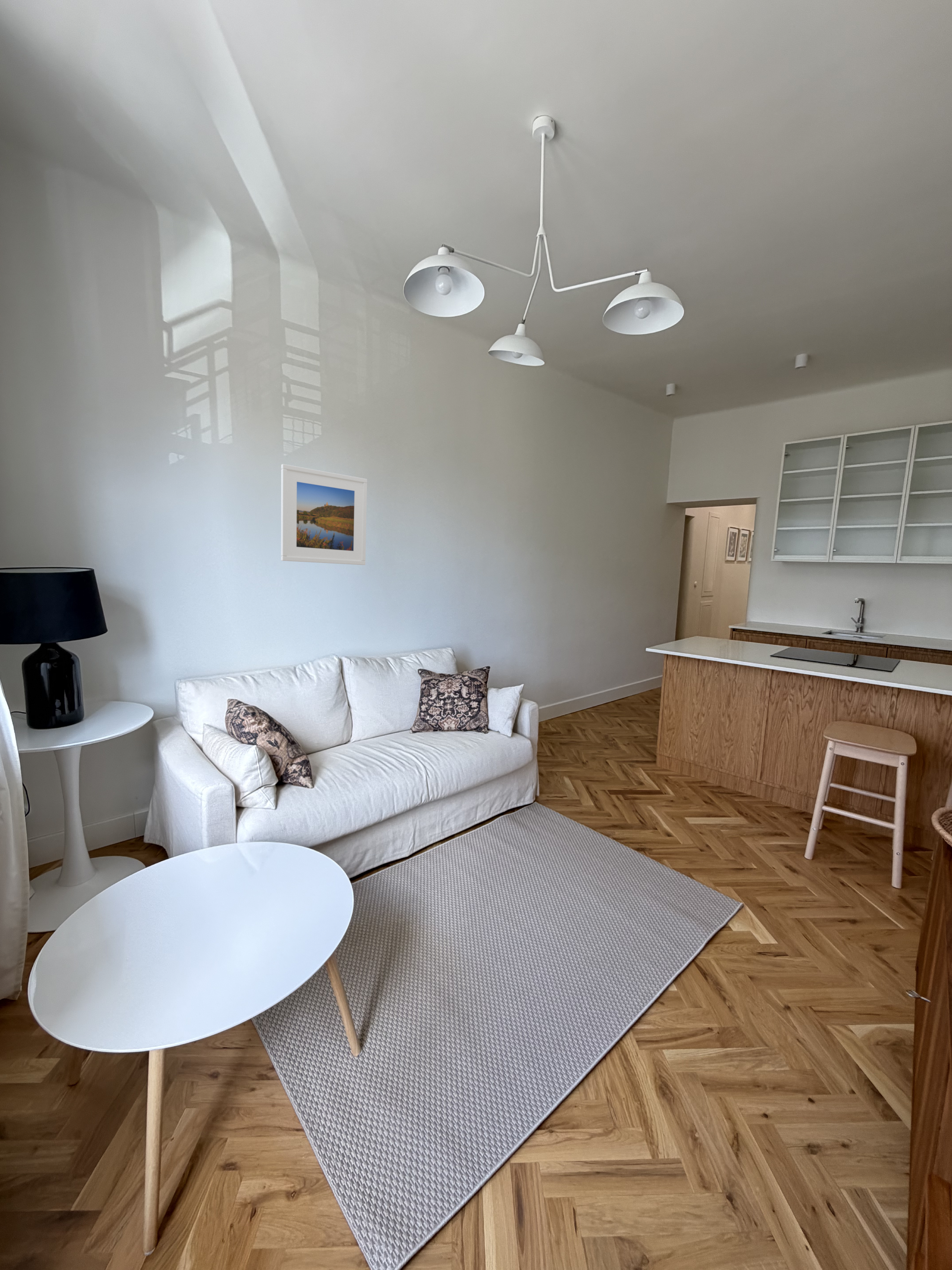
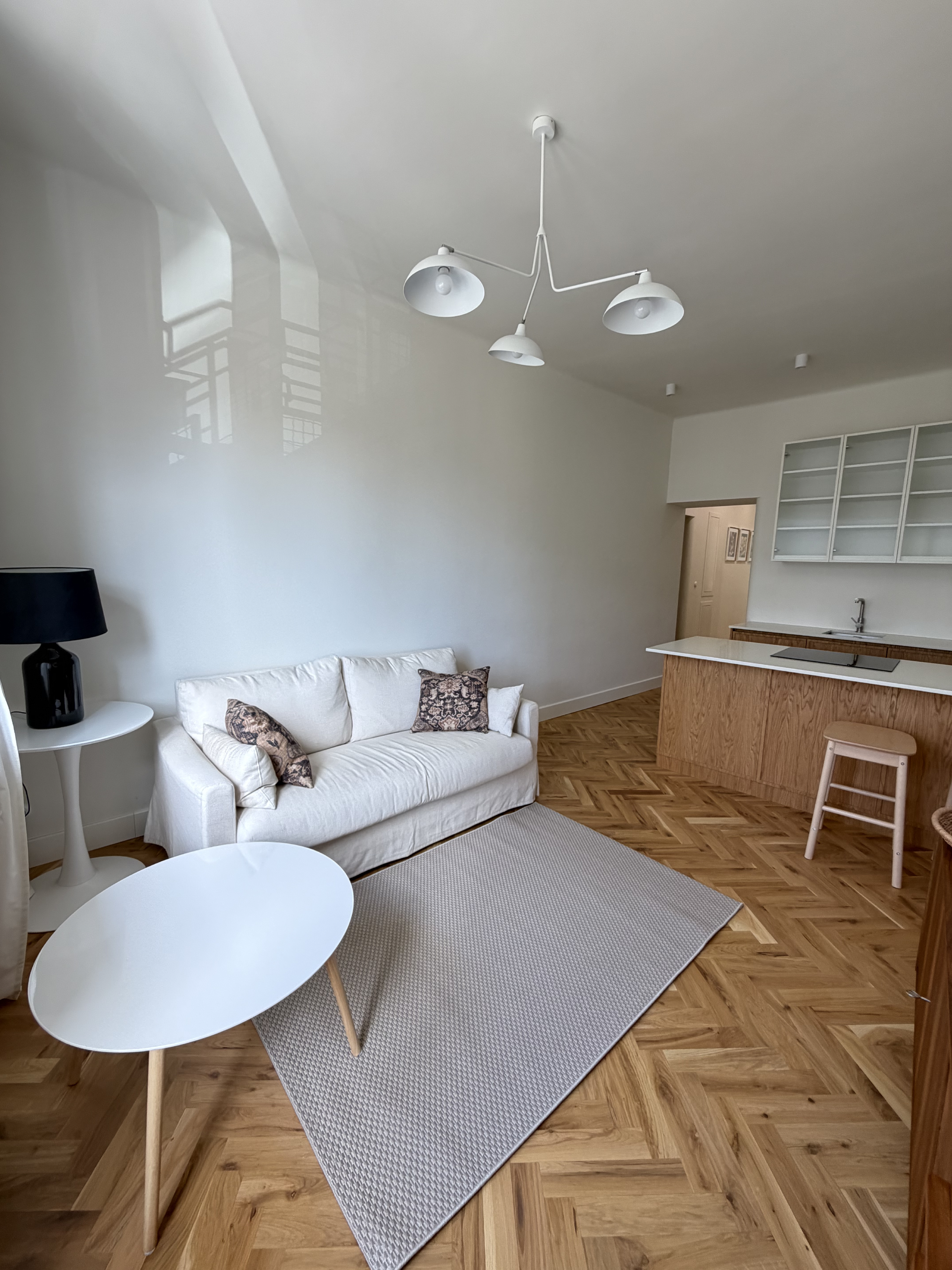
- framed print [281,464,368,566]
